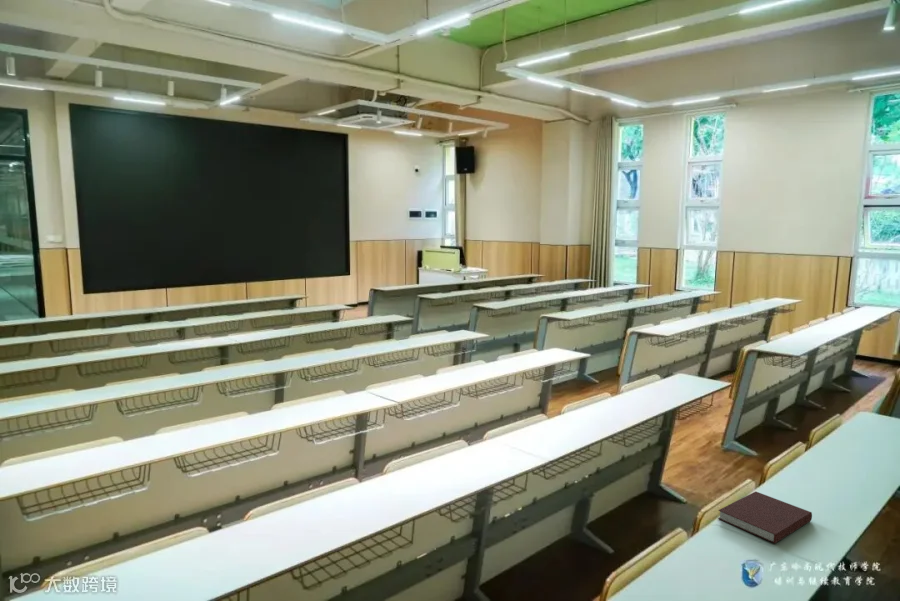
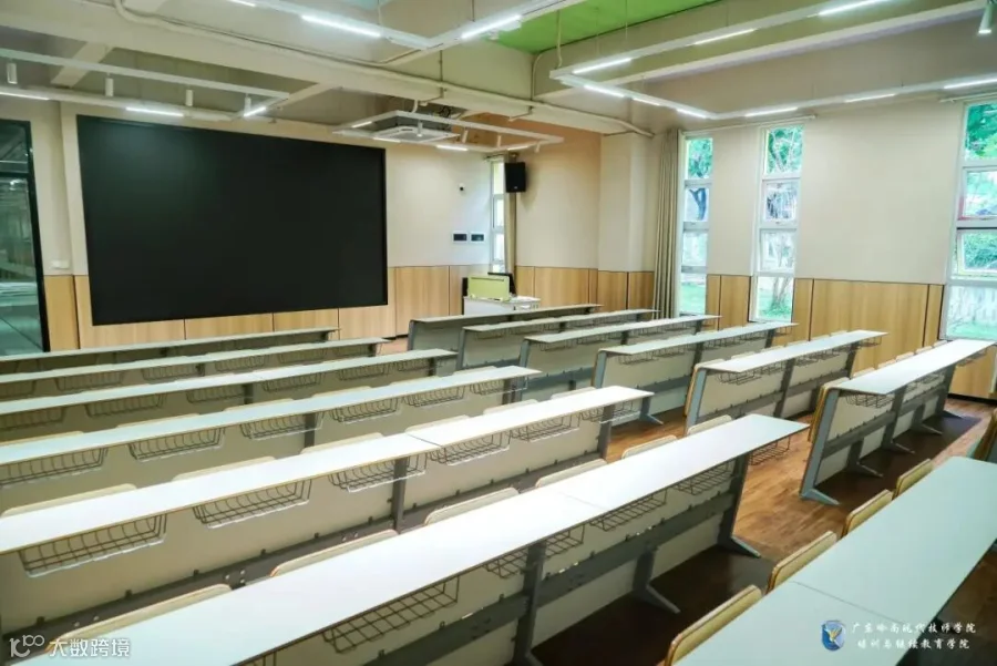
- notebook [717,491,813,544]
